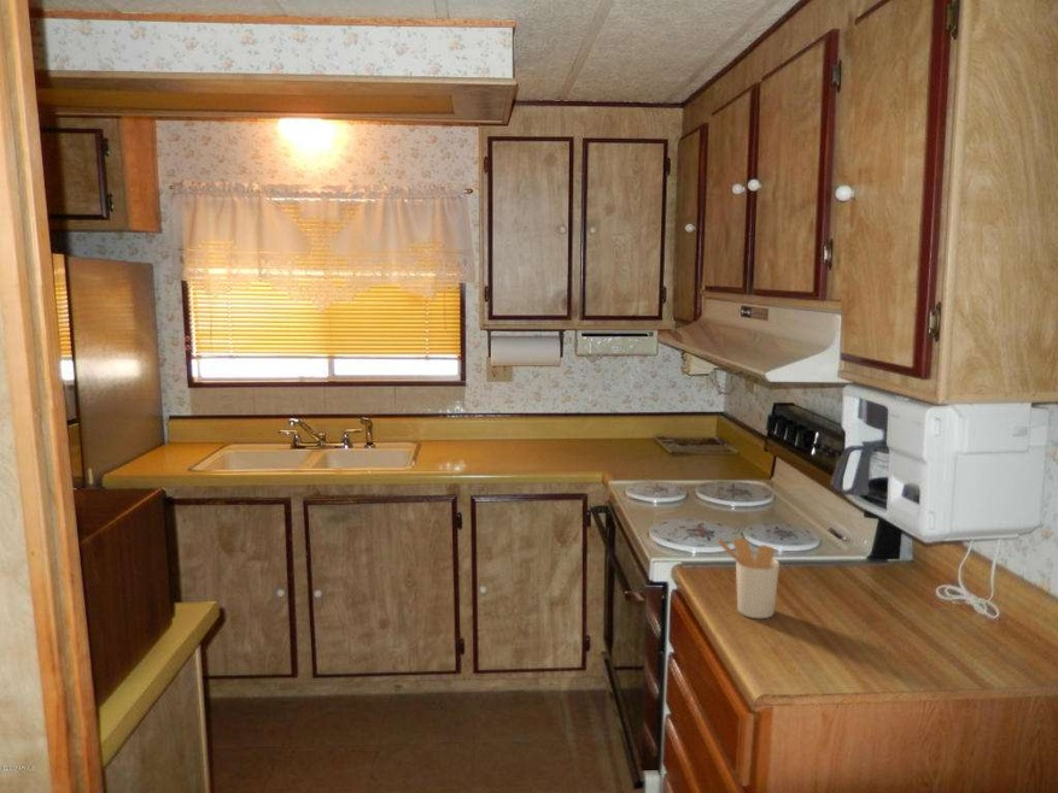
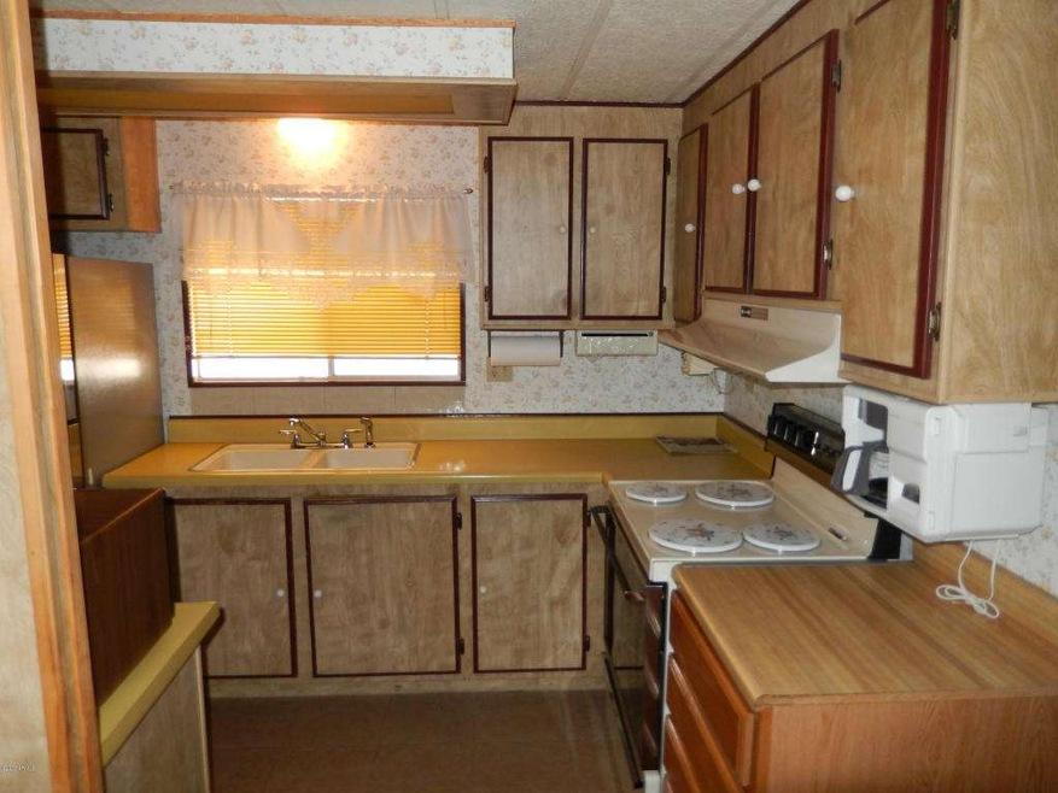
- utensil holder [717,536,781,619]
